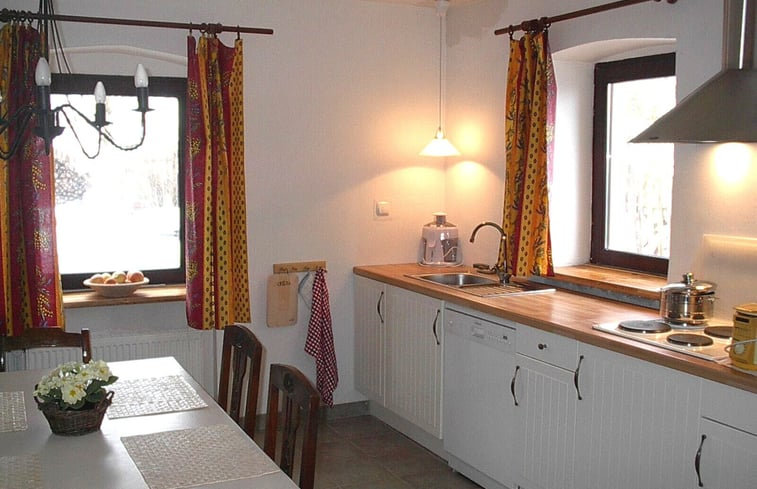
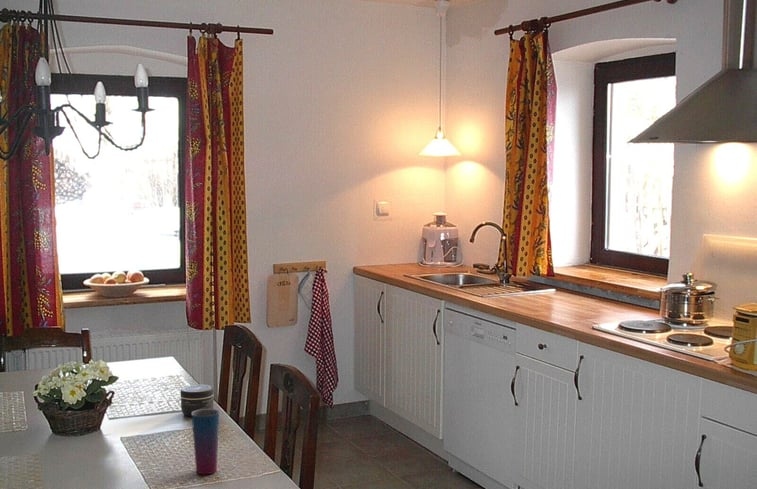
+ cup [191,408,220,475]
+ jar [180,384,215,417]
